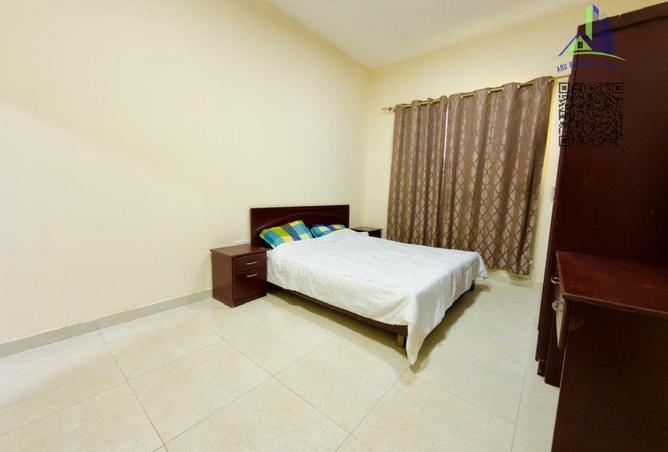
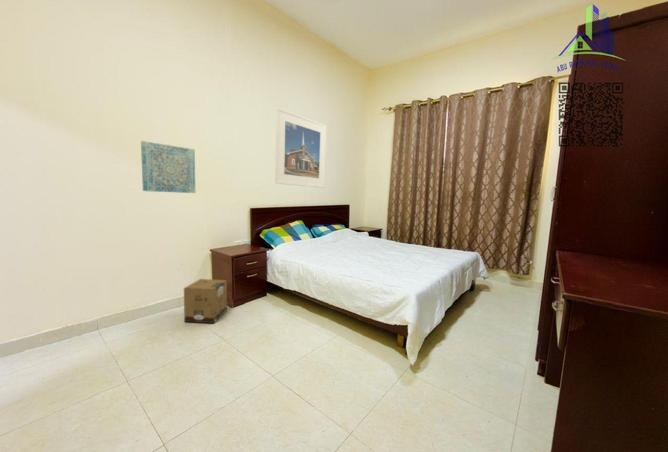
+ wall art [140,140,196,194]
+ cardboard box [183,278,228,325]
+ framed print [274,107,328,189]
